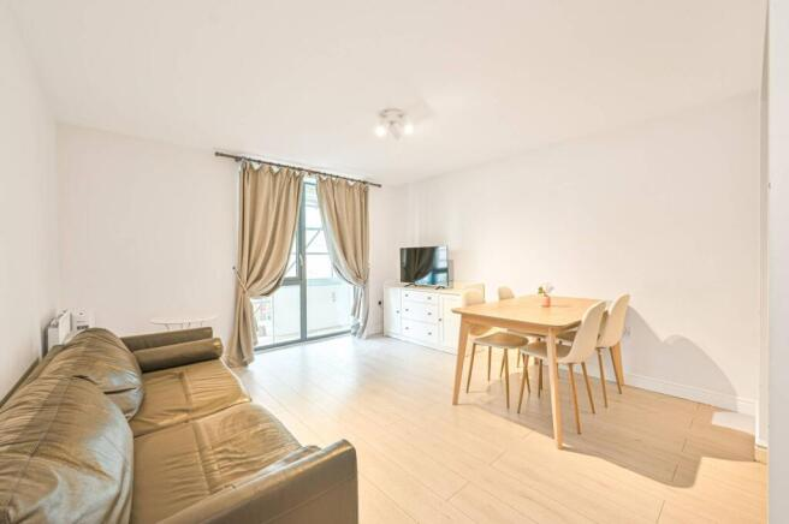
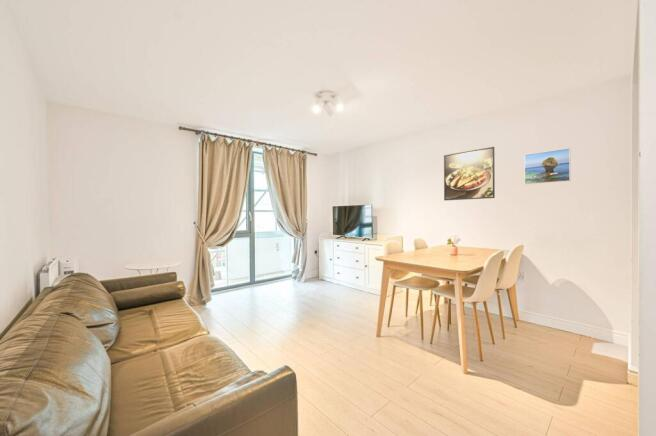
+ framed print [443,146,496,201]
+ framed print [523,147,571,186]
